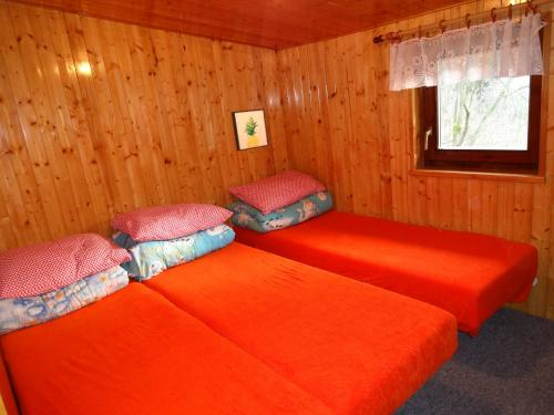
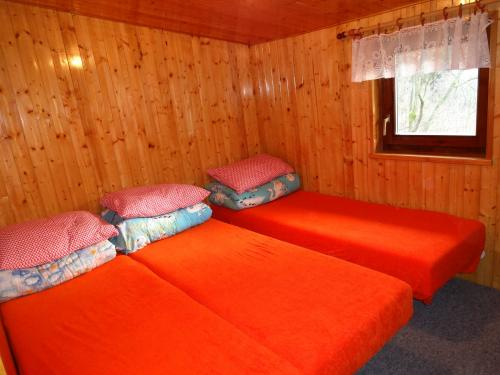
- wall art [230,107,270,152]
